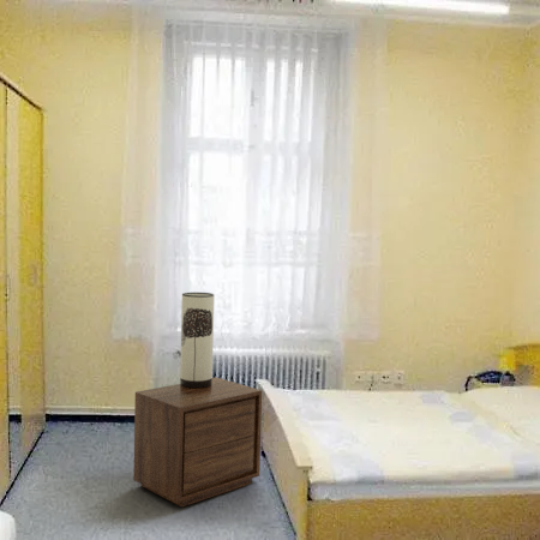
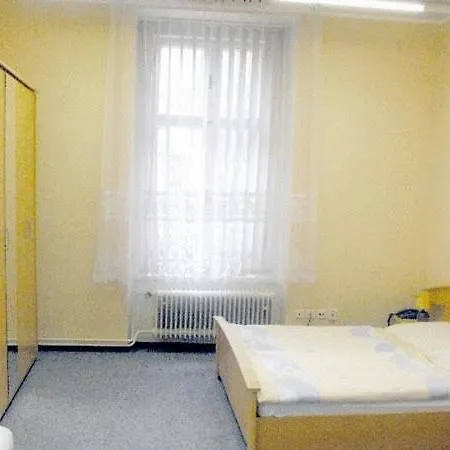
- nightstand [132,377,263,508]
- table lamp [179,292,215,389]
